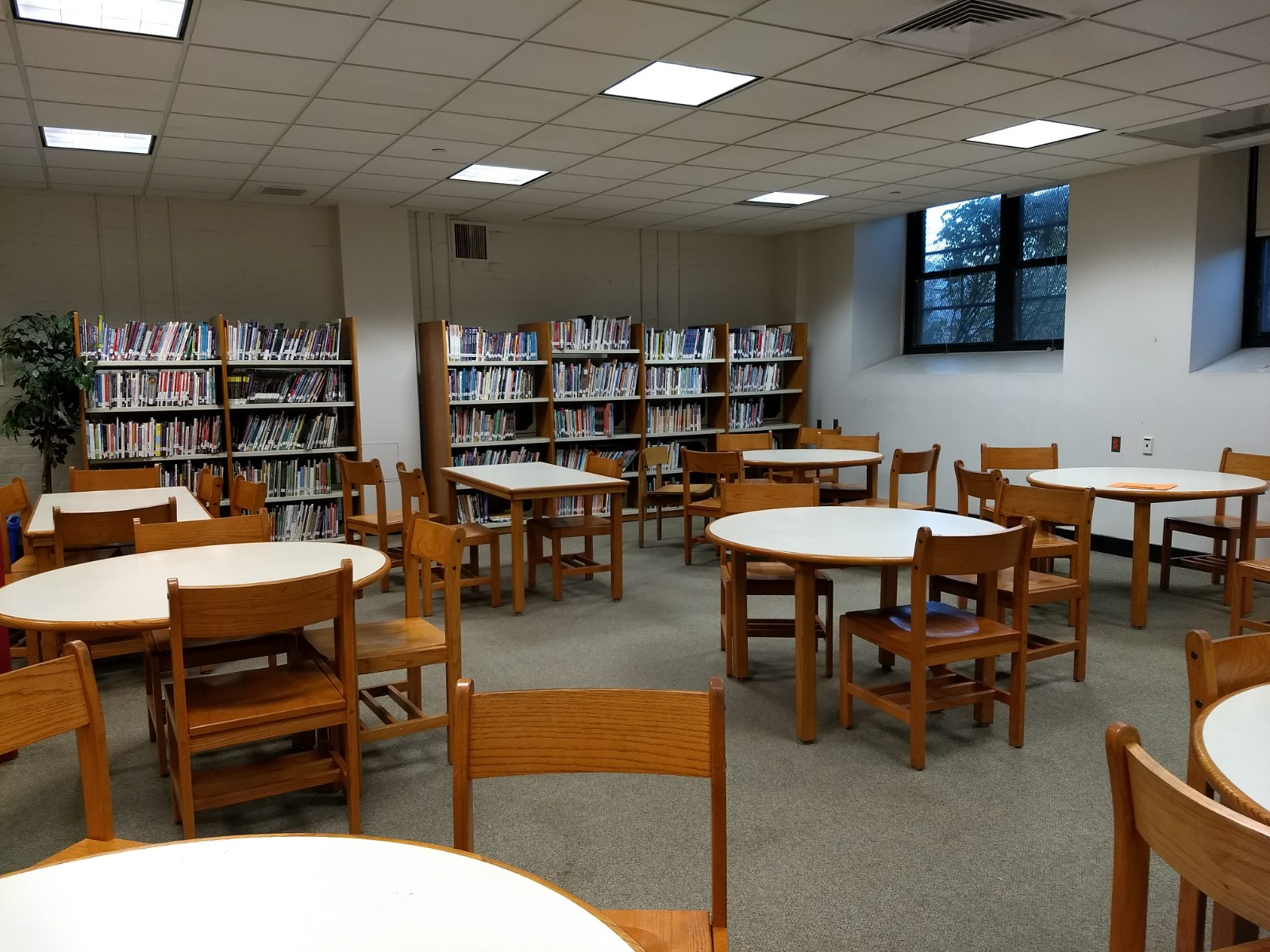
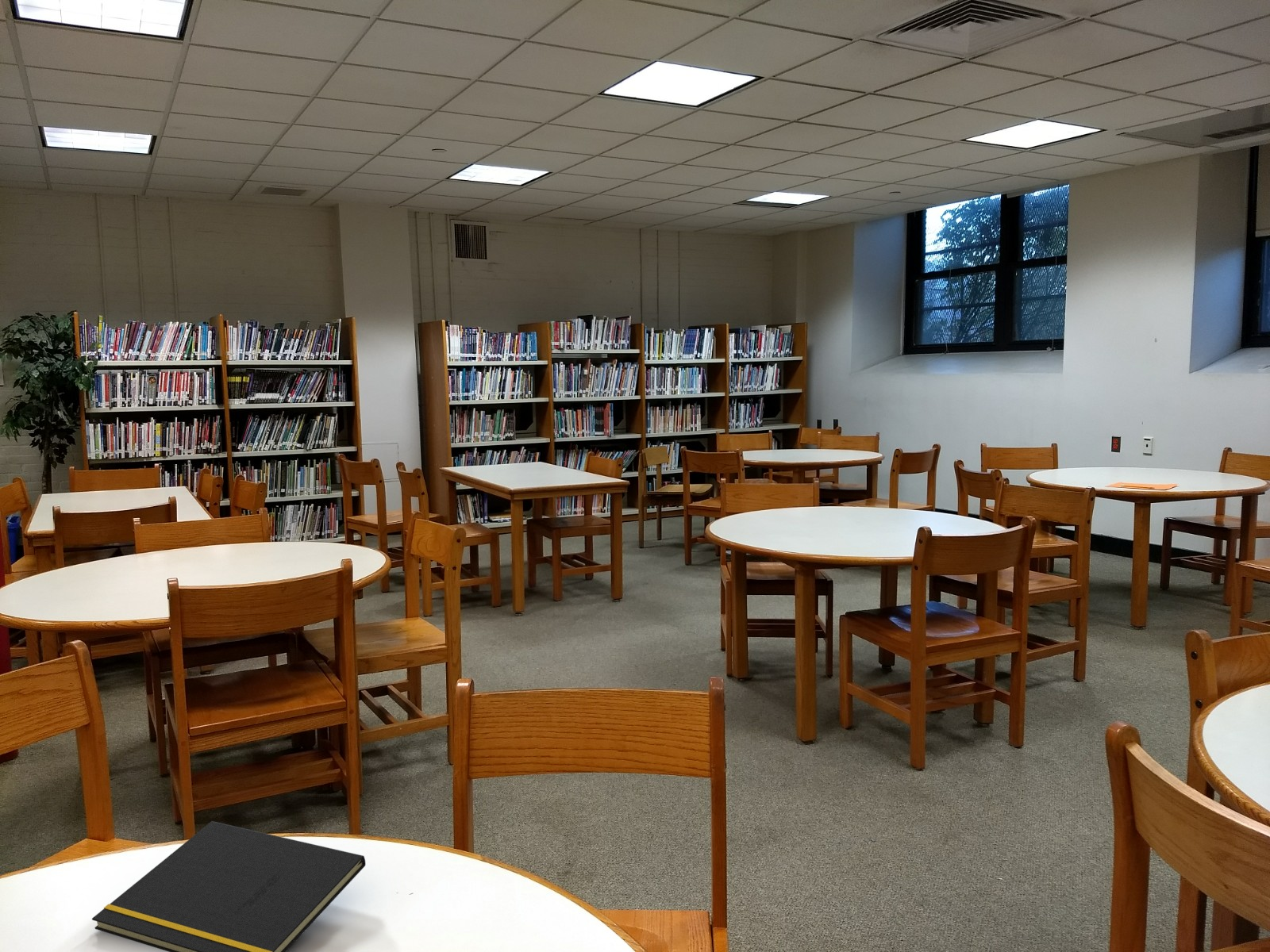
+ notepad [91,820,367,952]
